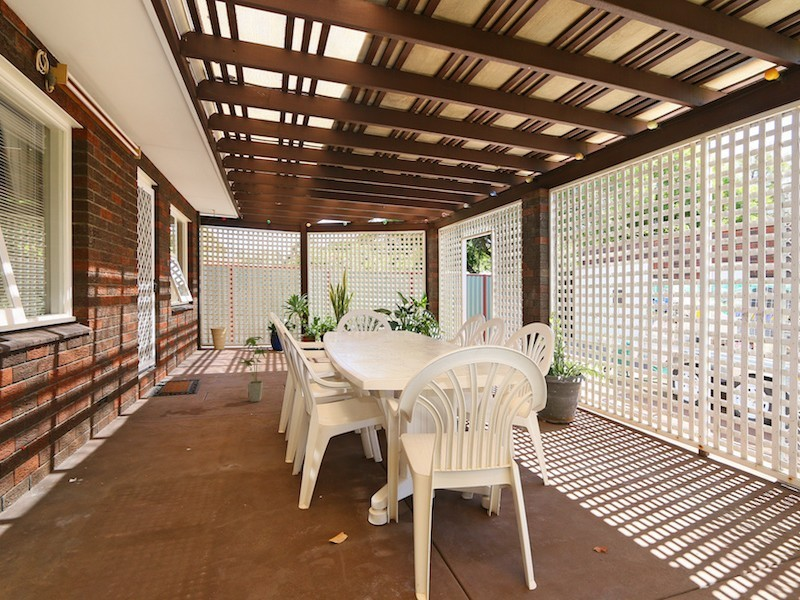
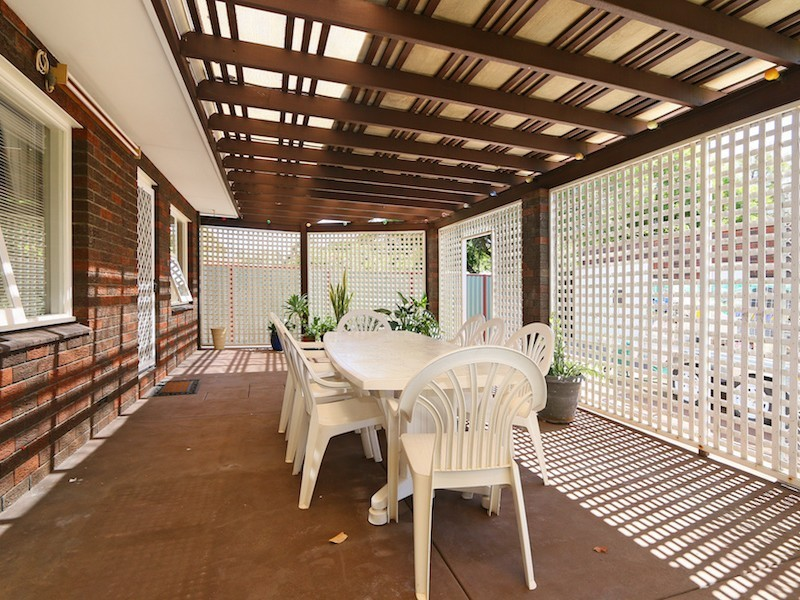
- house plant [230,336,268,403]
